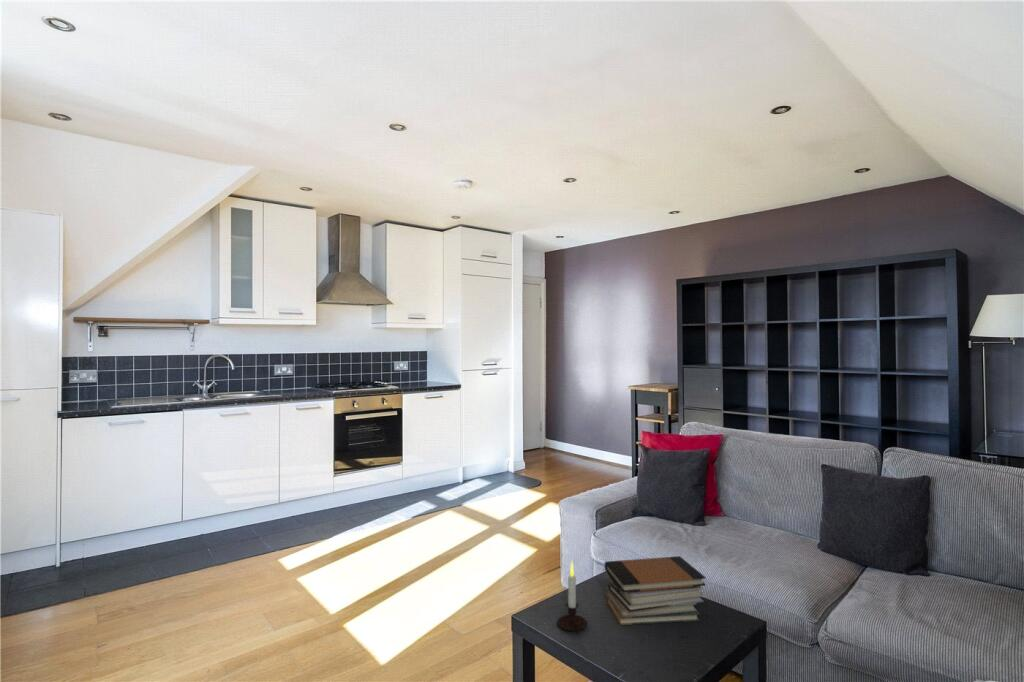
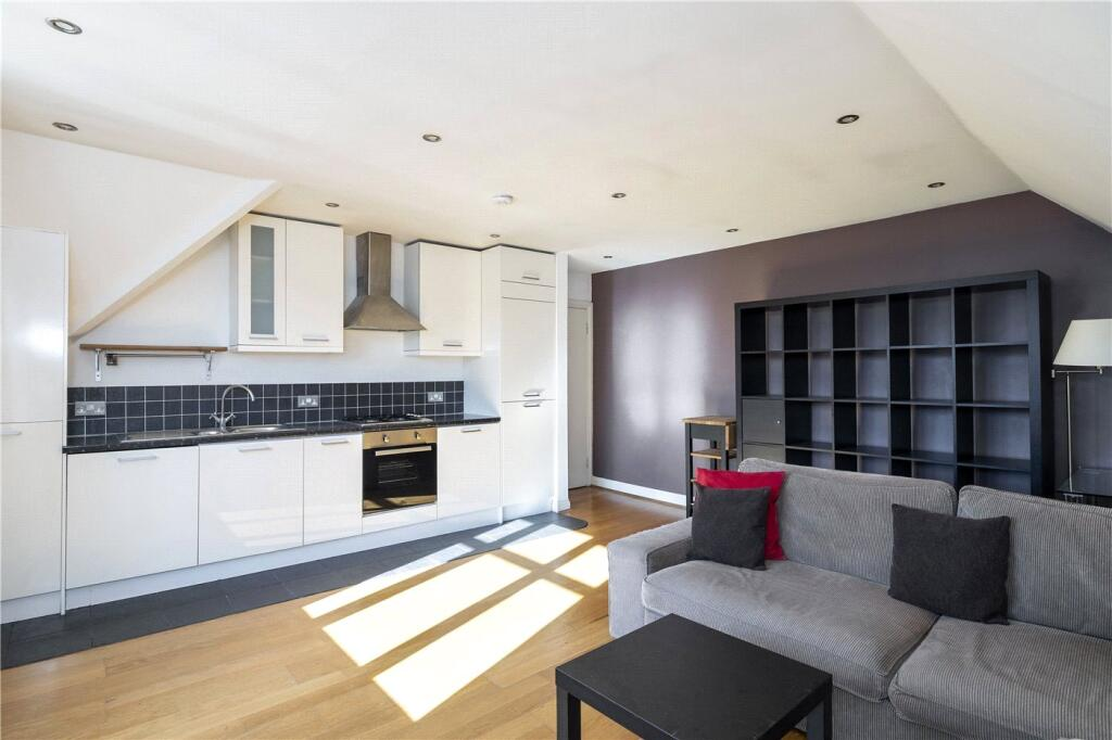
- book stack [604,555,707,626]
- candle [556,560,589,634]
